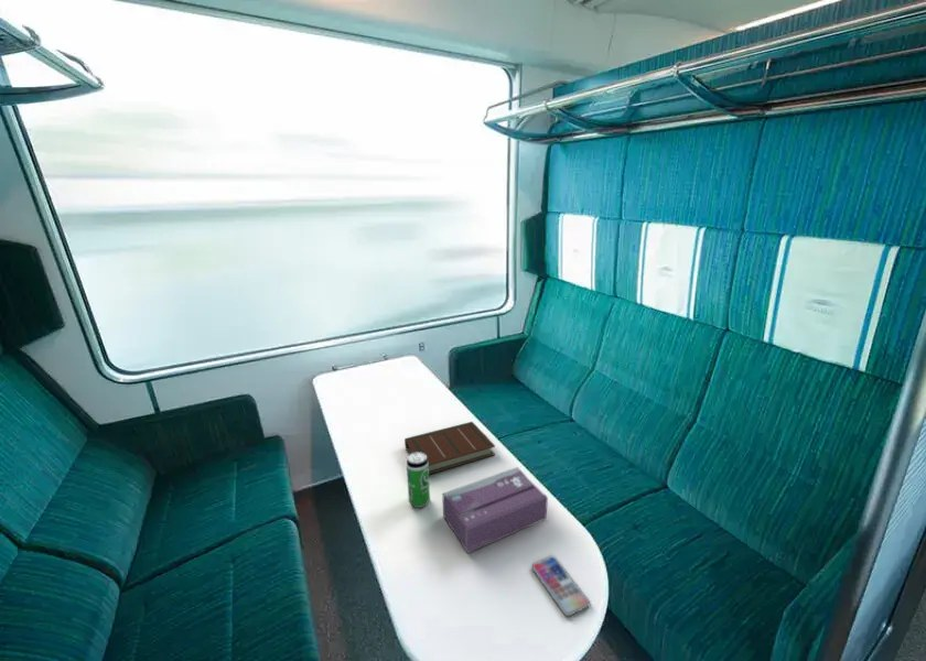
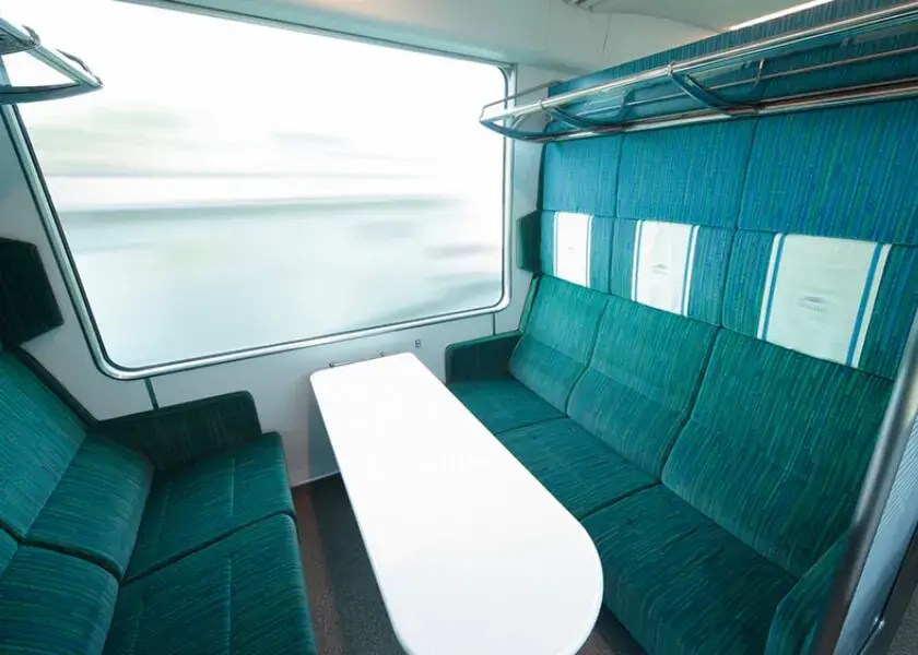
- beverage can [406,452,431,509]
- smartphone [530,555,591,617]
- tissue box [441,466,549,554]
- book [403,421,496,476]
